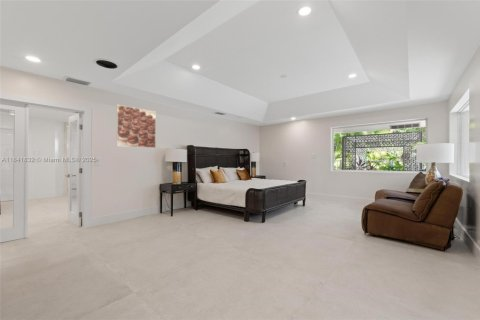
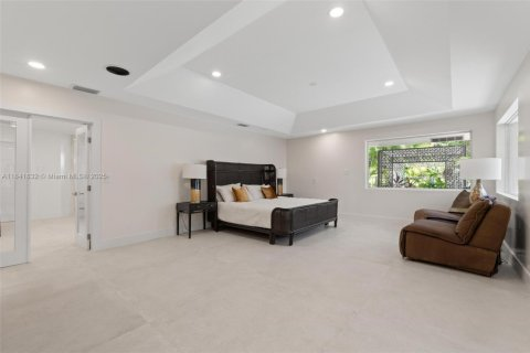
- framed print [116,104,157,149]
